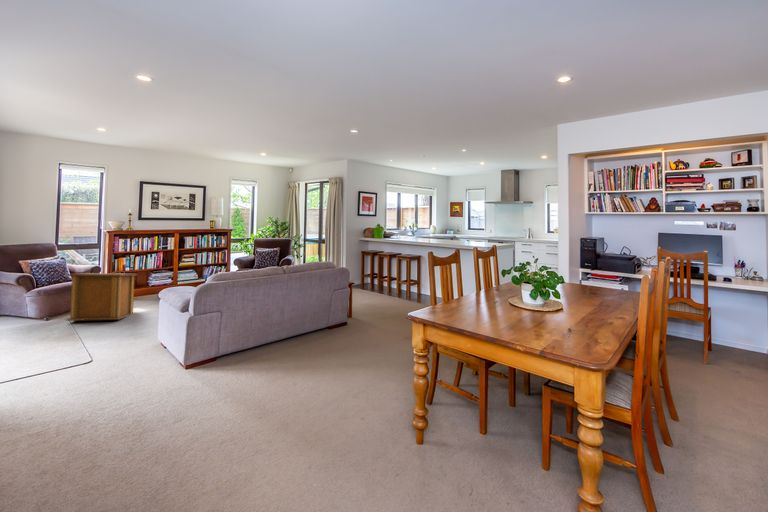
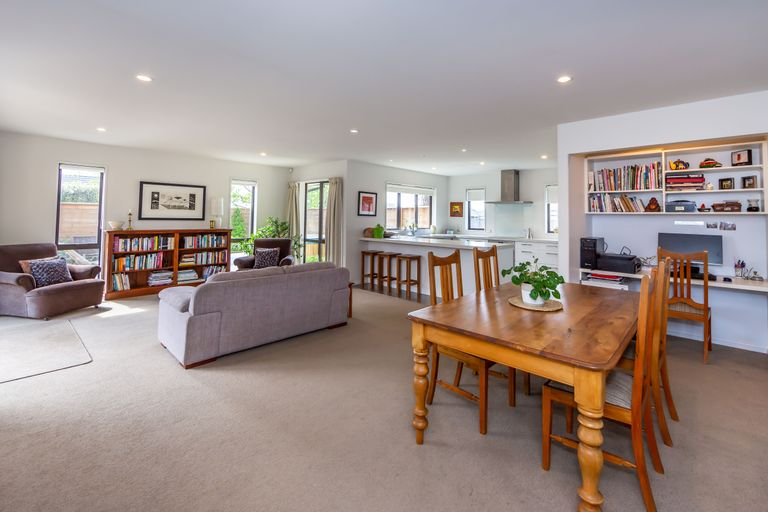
- side table [65,272,138,322]
